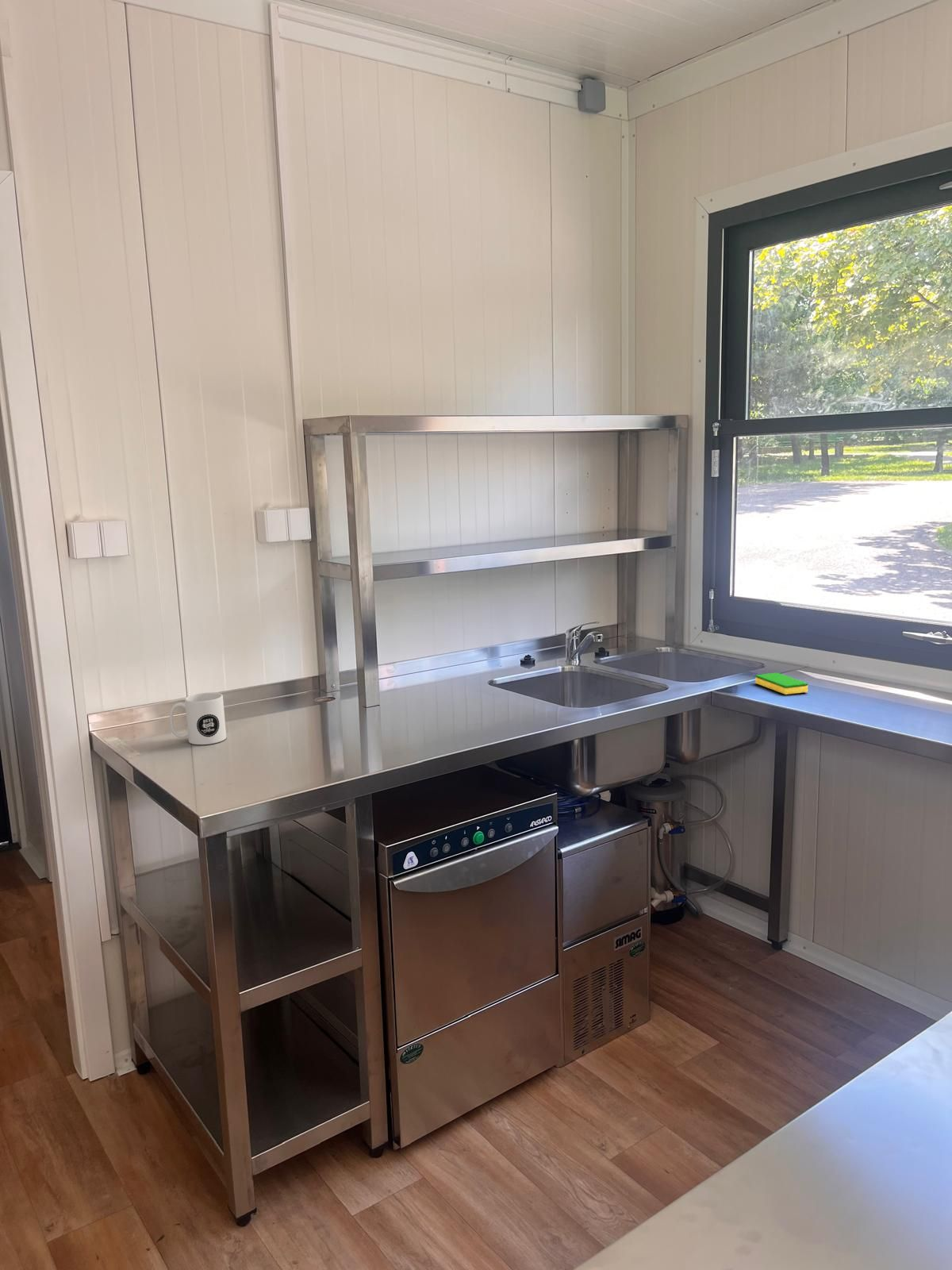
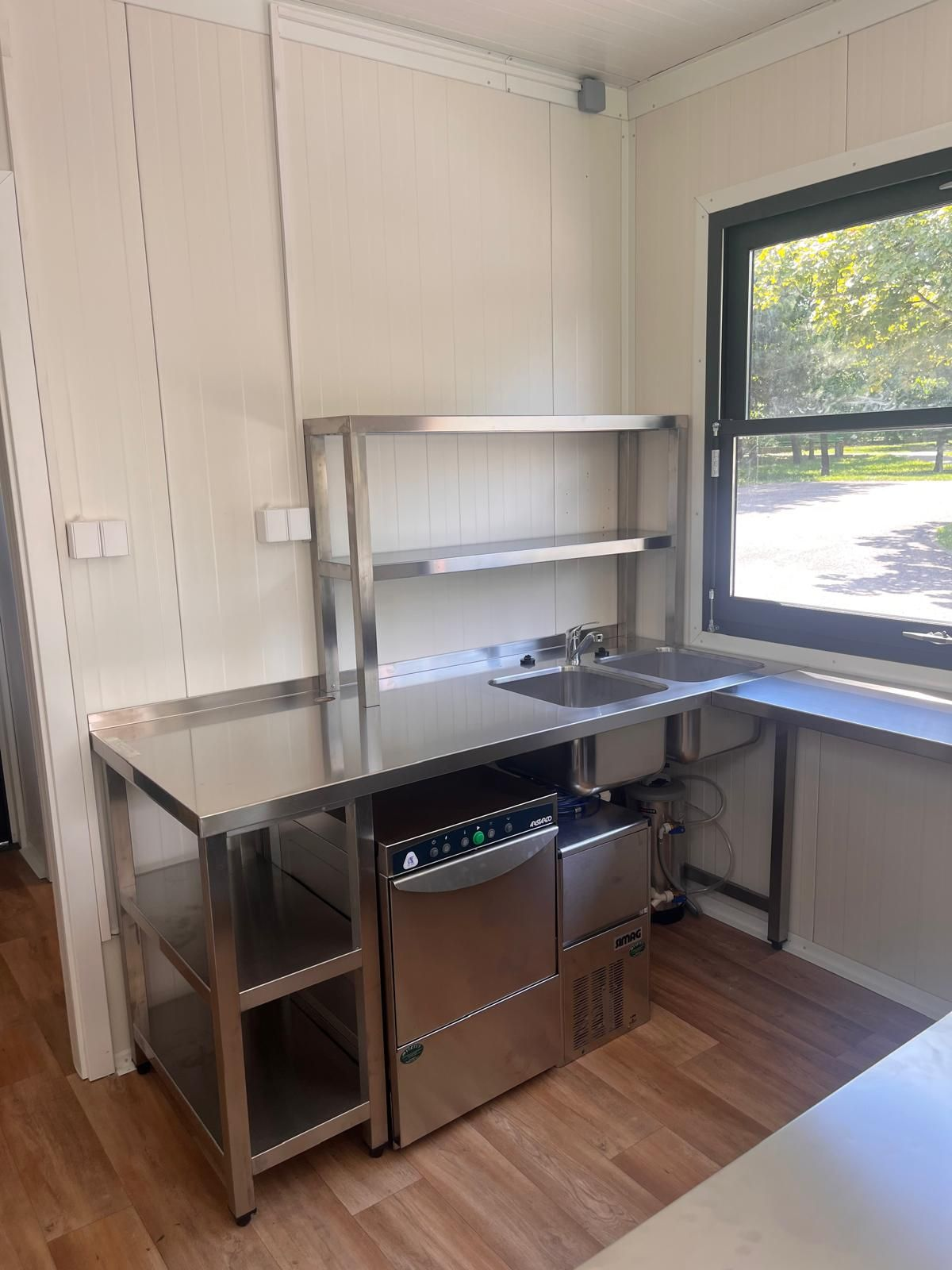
- mug [169,691,227,745]
- dish sponge [754,672,808,695]
